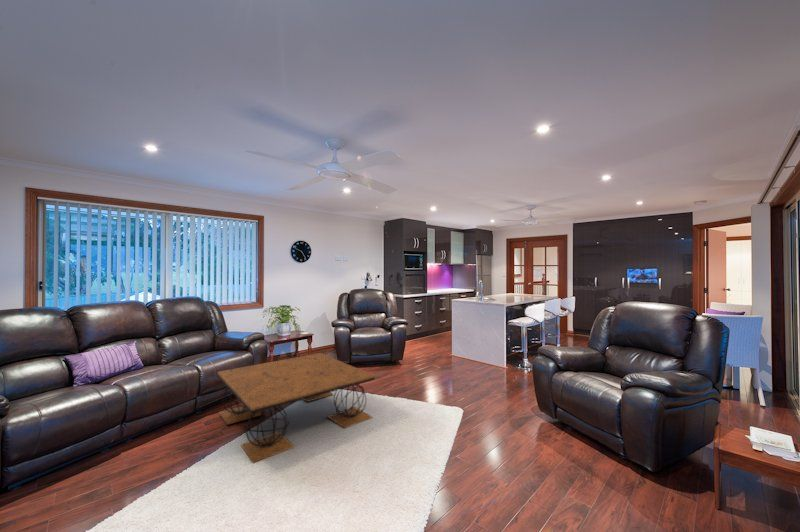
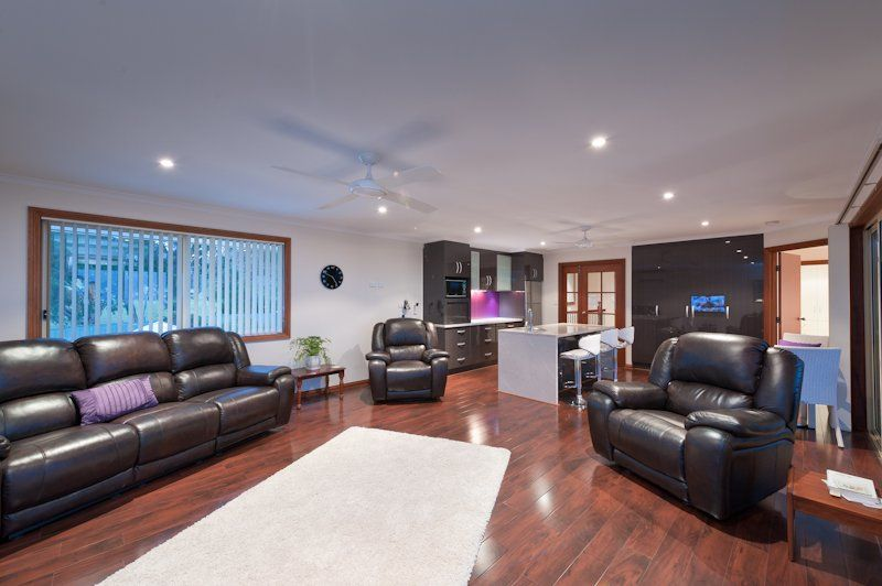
- coffee table [216,352,376,464]
